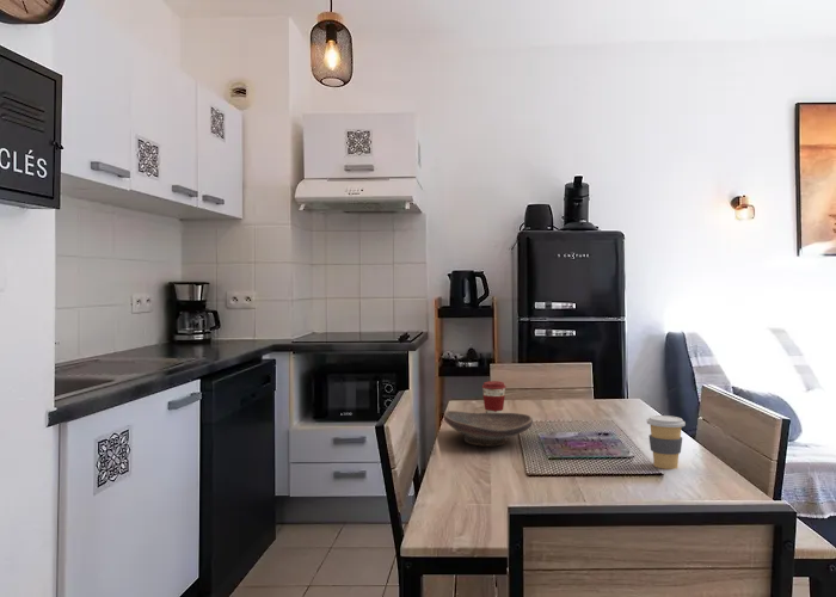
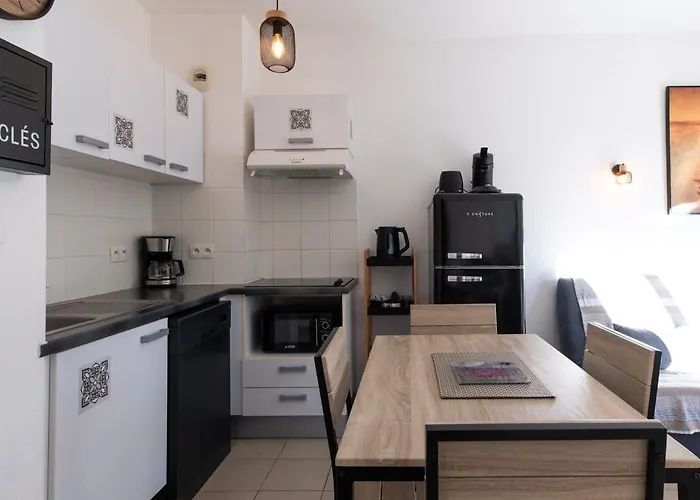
- coffee cup [646,414,687,470]
- coffee cup [481,380,508,413]
- decorative bowl [443,410,534,448]
